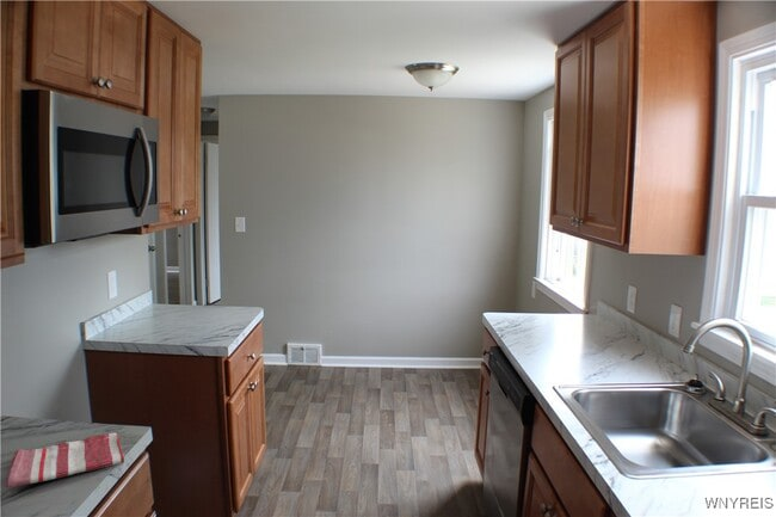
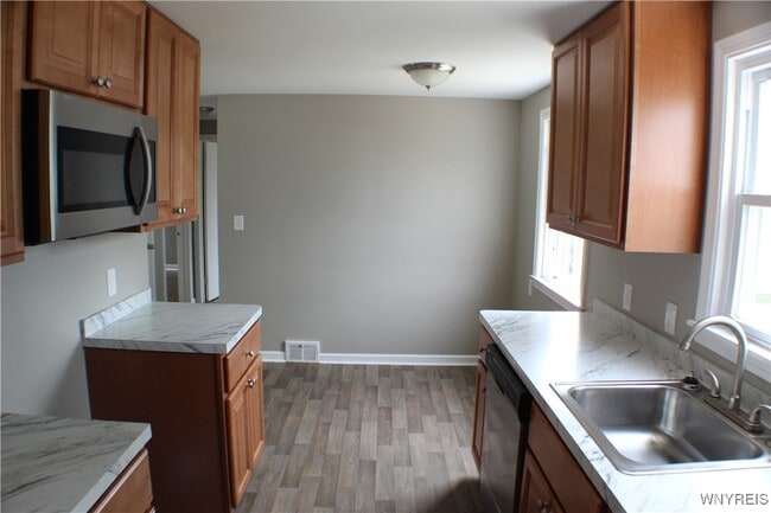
- dish towel [5,432,125,490]
